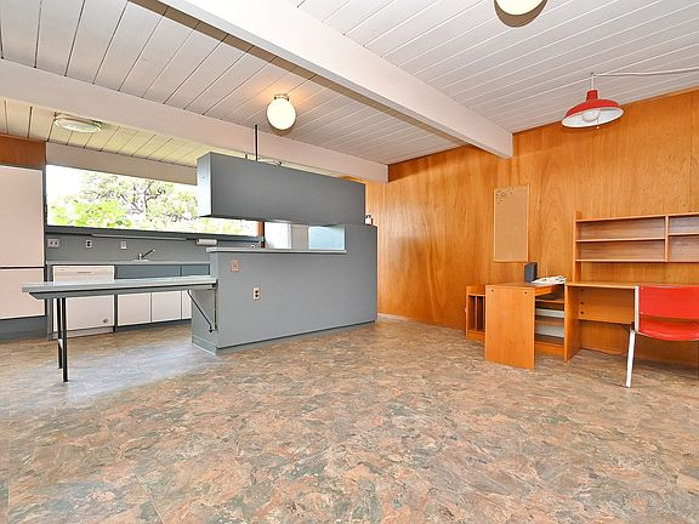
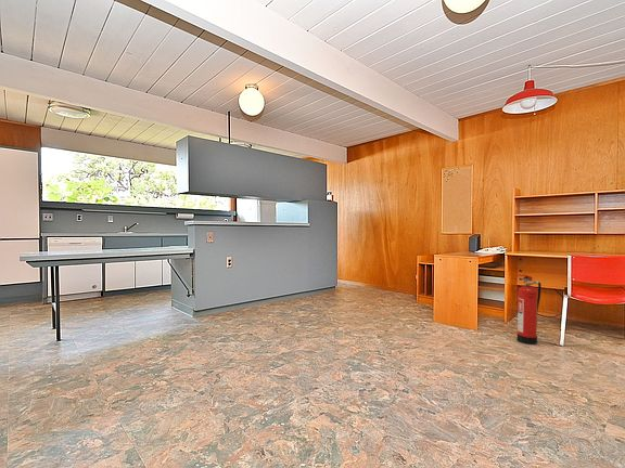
+ fire extinguisher [516,274,543,346]
